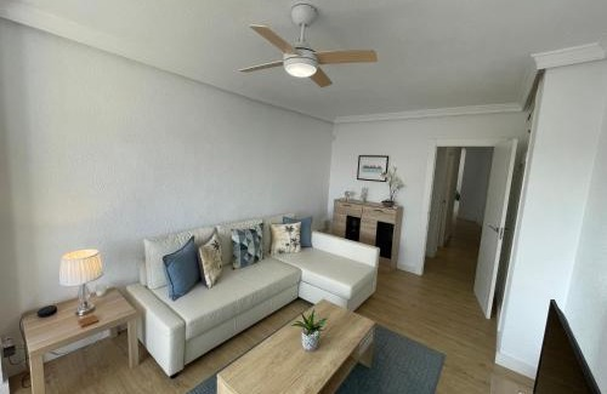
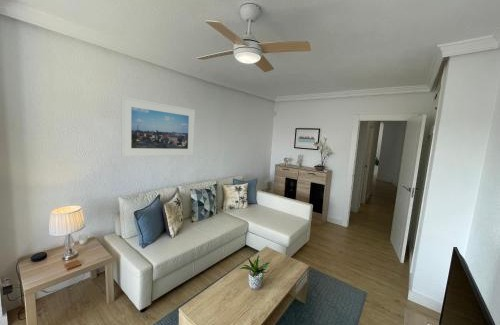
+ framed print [120,95,196,158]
